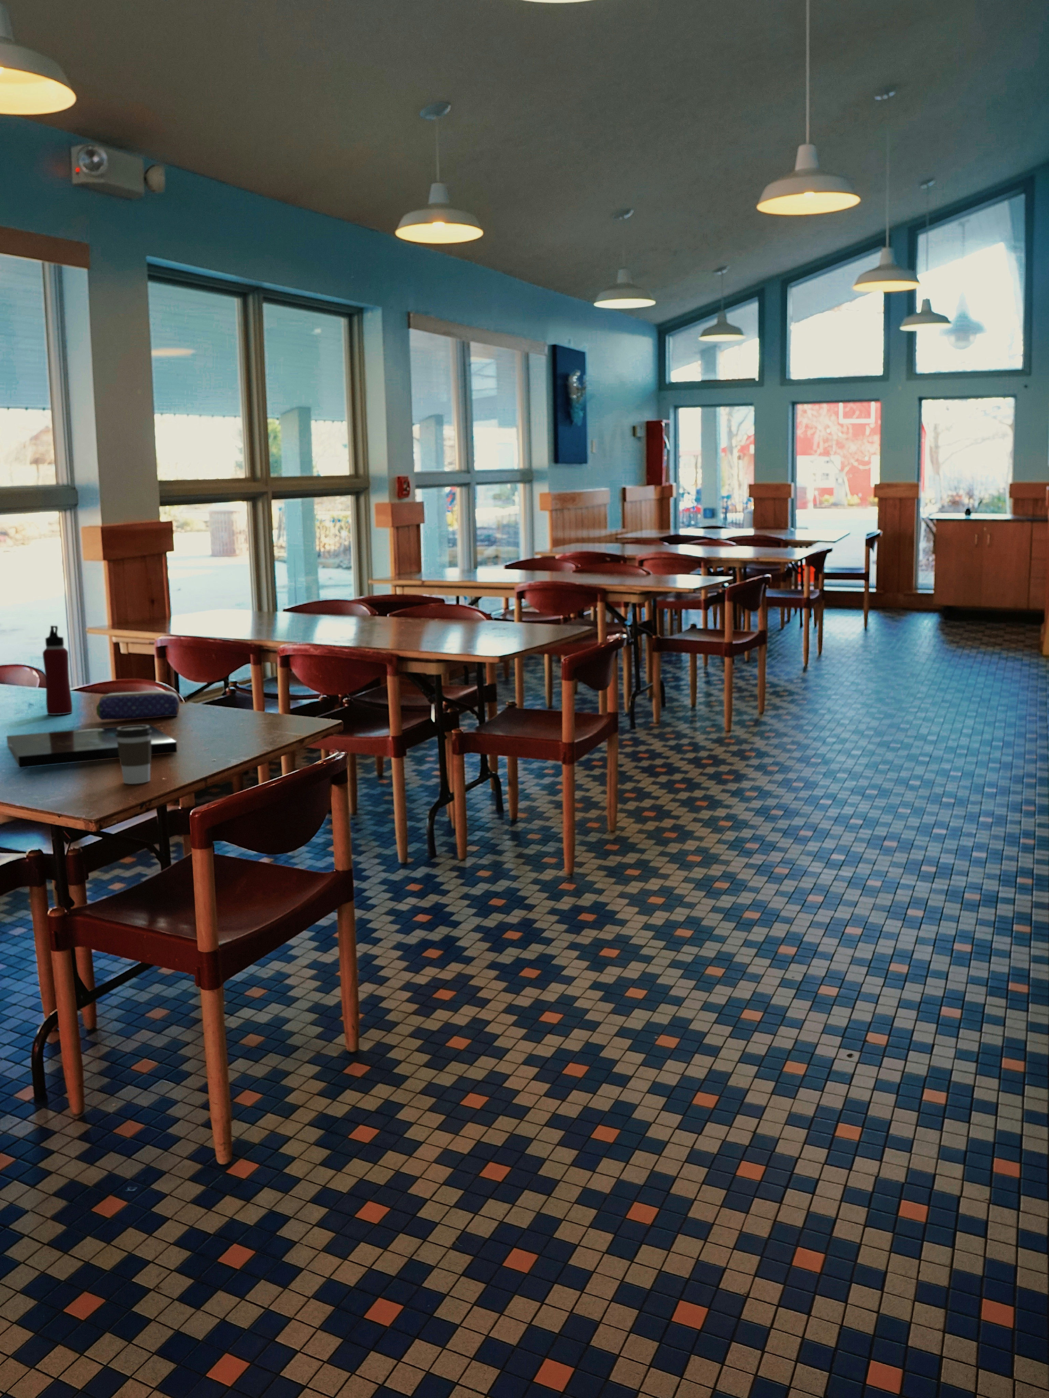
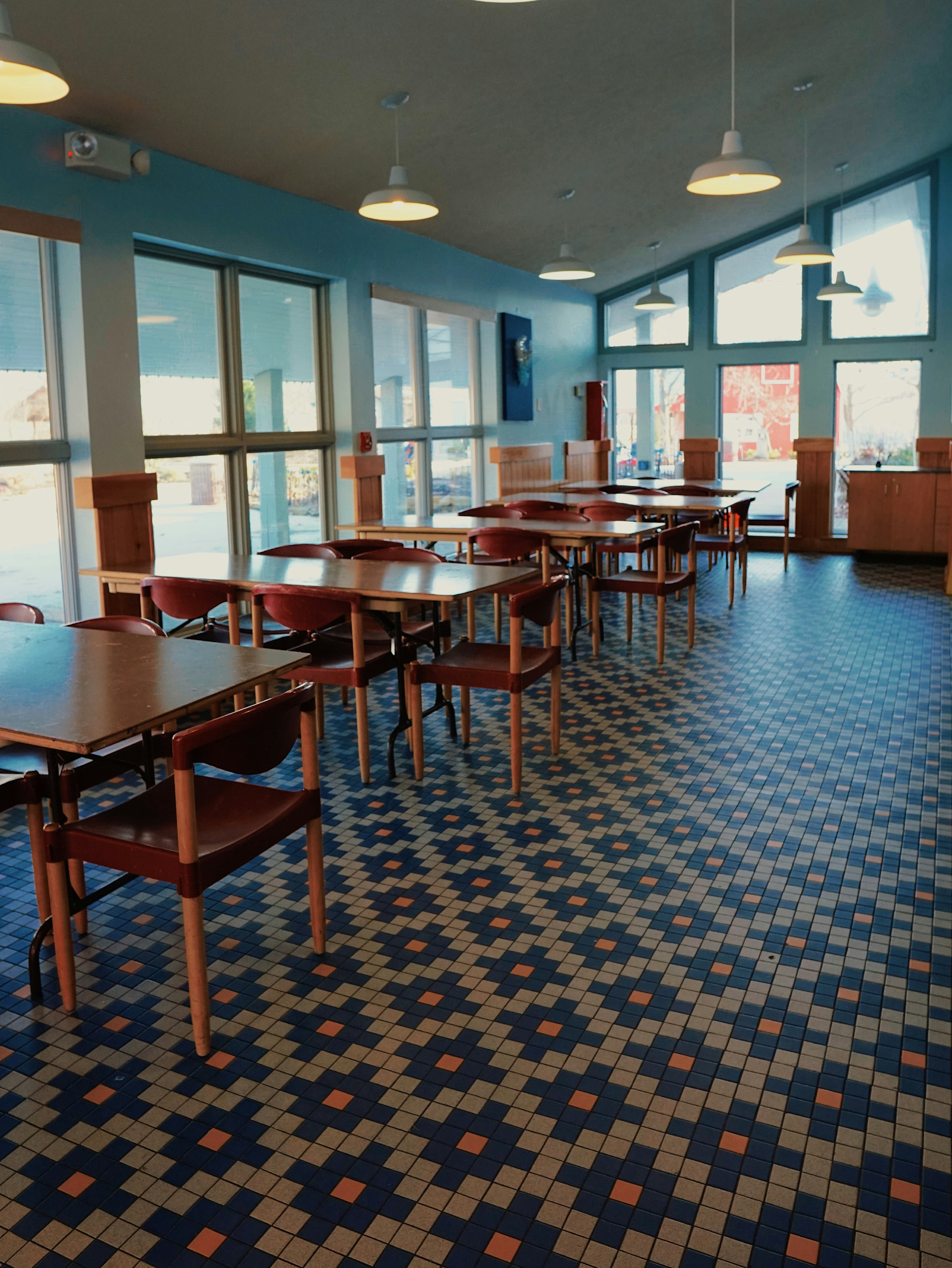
- pencil case [96,690,180,721]
- board game [7,723,177,768]
- water bottle [42,625,73,716]
- coffee cup [116,725,152,784]
